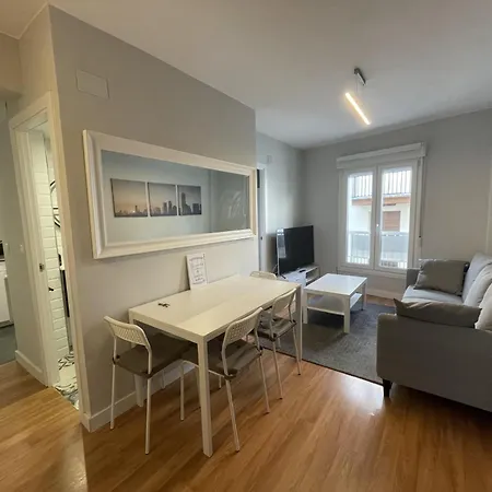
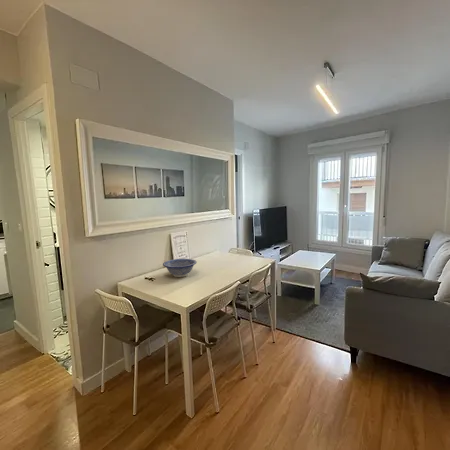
+ decorative bowl [162,258,197,278]
